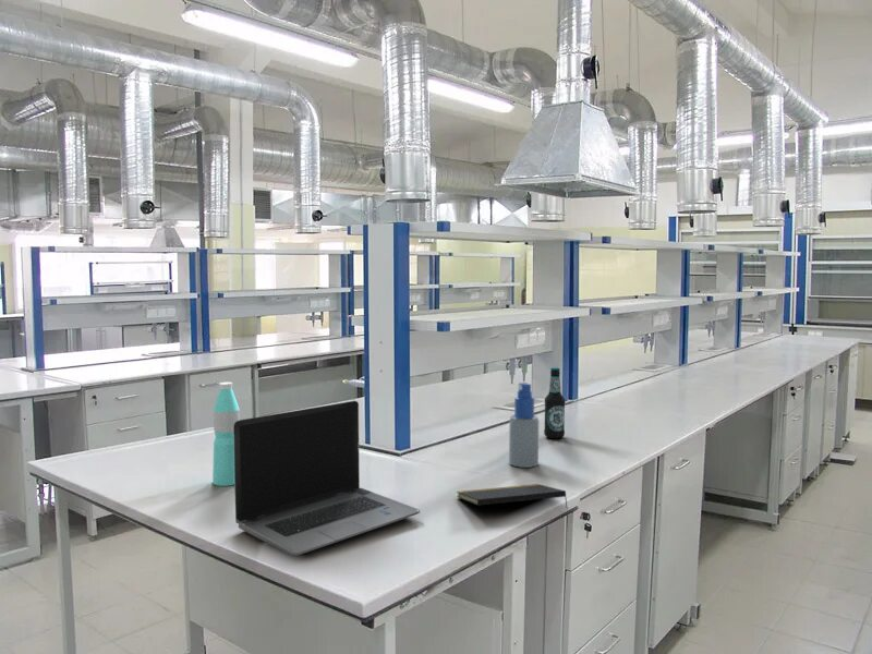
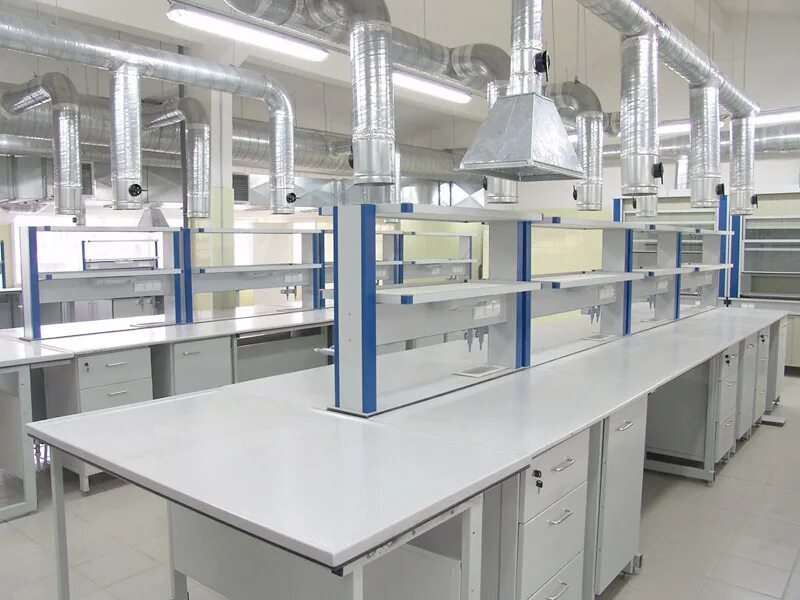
- spray bottle [508,382,540,469]
- bottle [543,366,566,439]
- notepad [456,483,568,508]
- laptop computer [233,400,421,557]
- water bottle [211,382,241,487]
